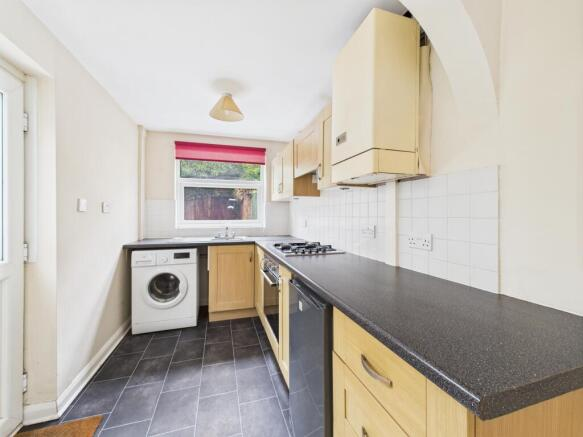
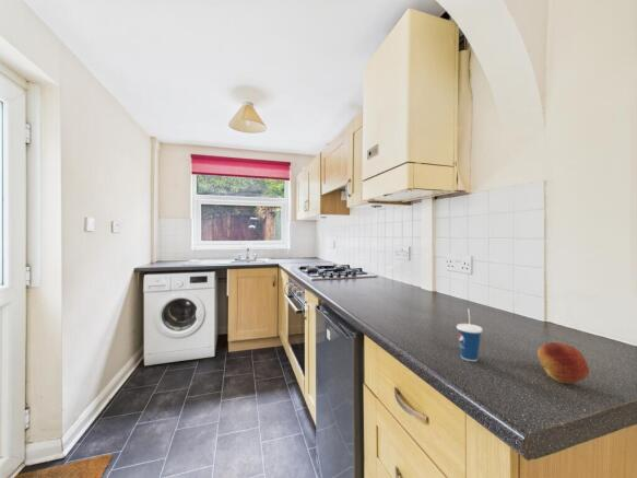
+ fruit [536,341,590,384]
+ cup [456,307,484,362]
